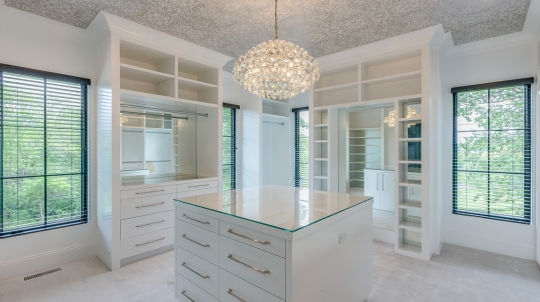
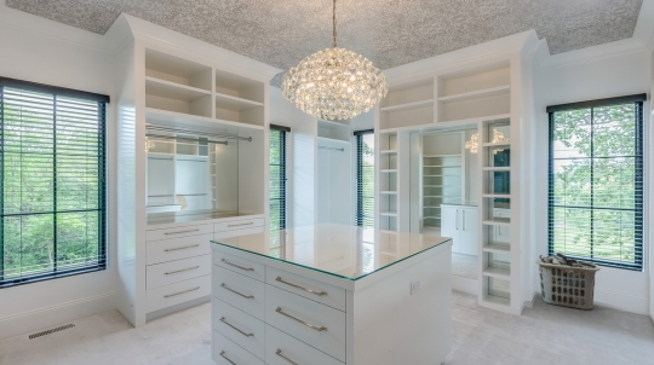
+ clothes hamper [534,253,601,311]
